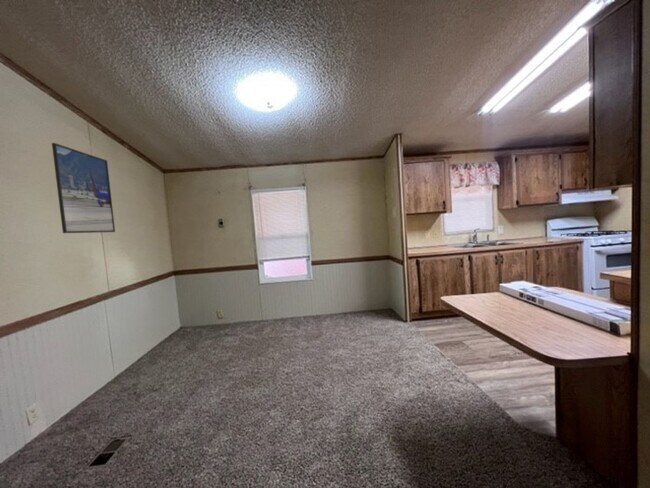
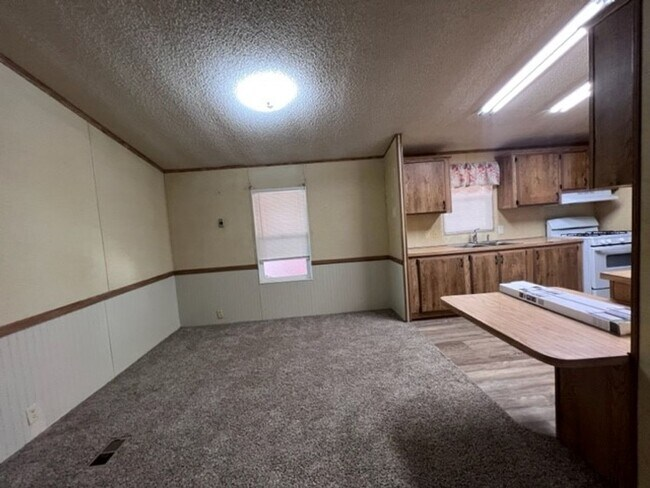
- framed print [51,142,116,234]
